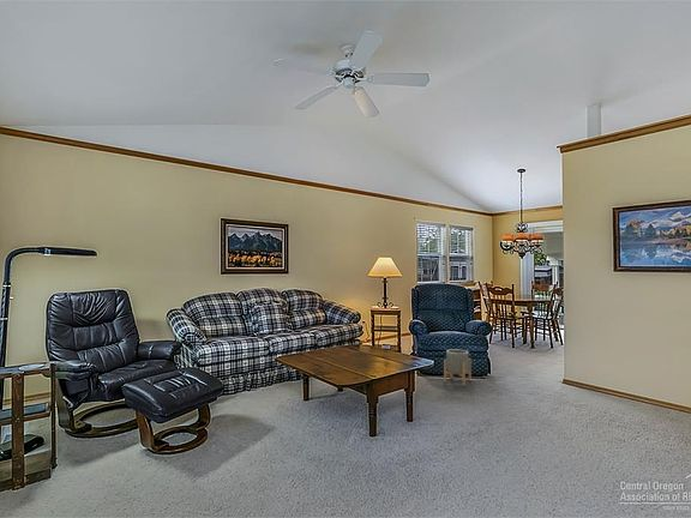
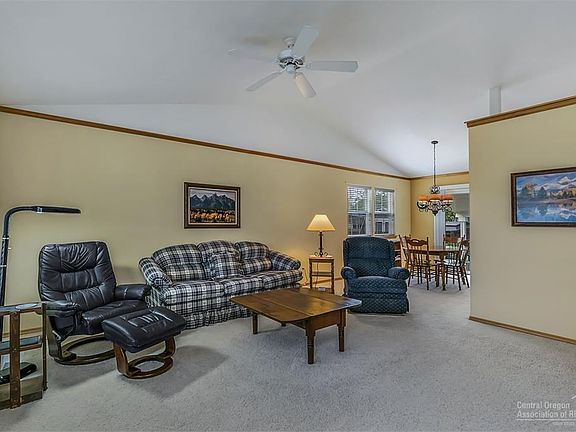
- planter [443,348,473,387]
